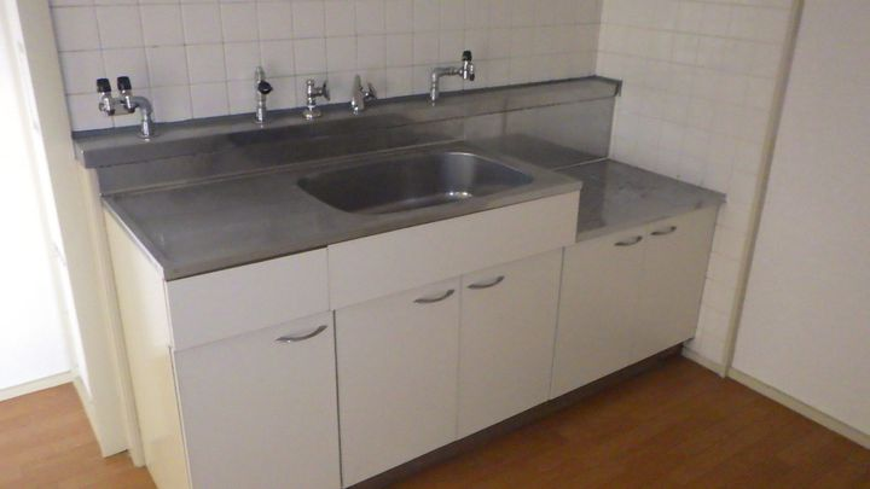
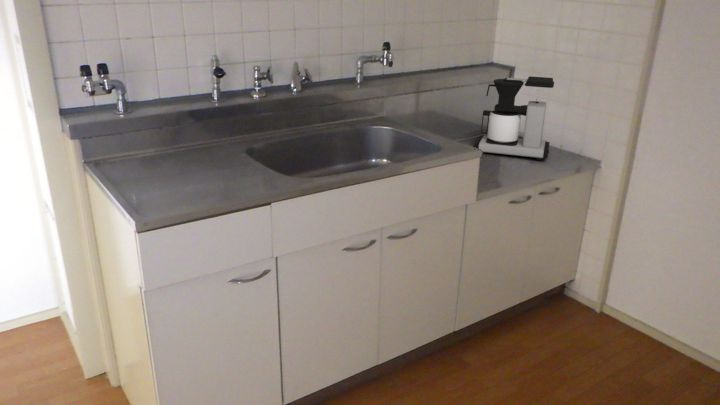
+ coffee maker [474,75,555,161]
